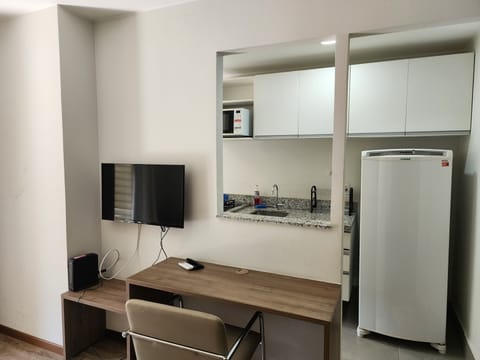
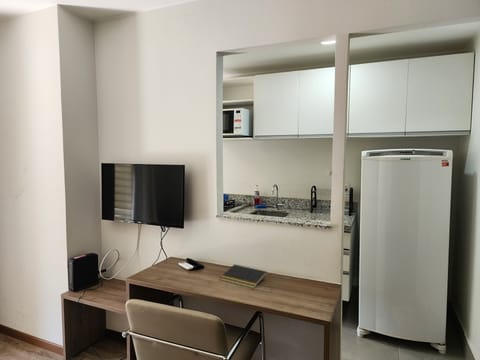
+ notepad [219,263,268,289]
